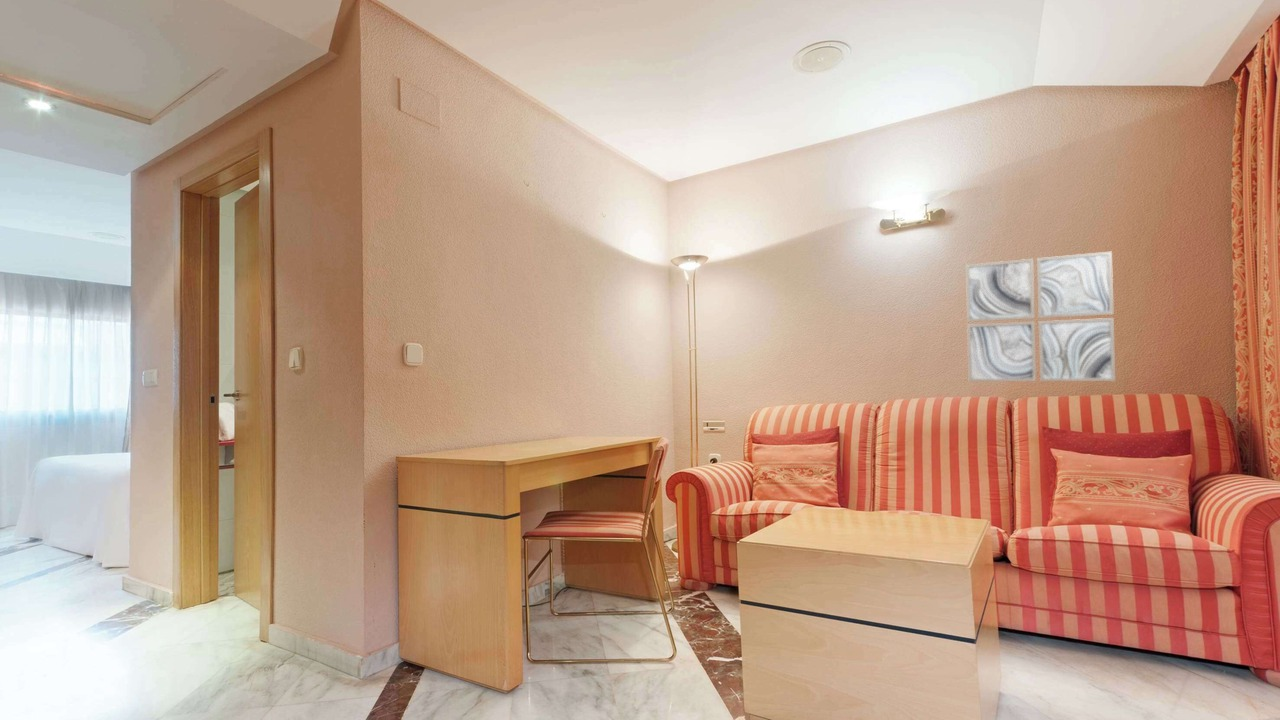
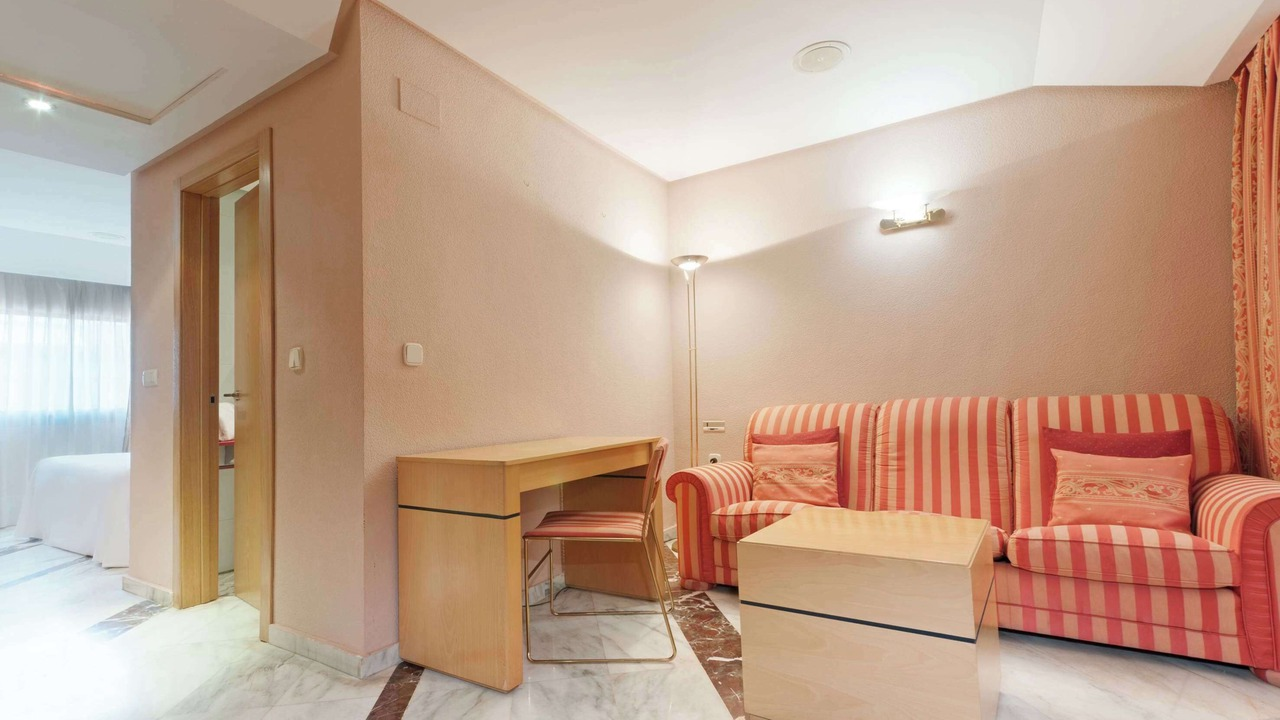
- wall art [965,251,1116,382]
